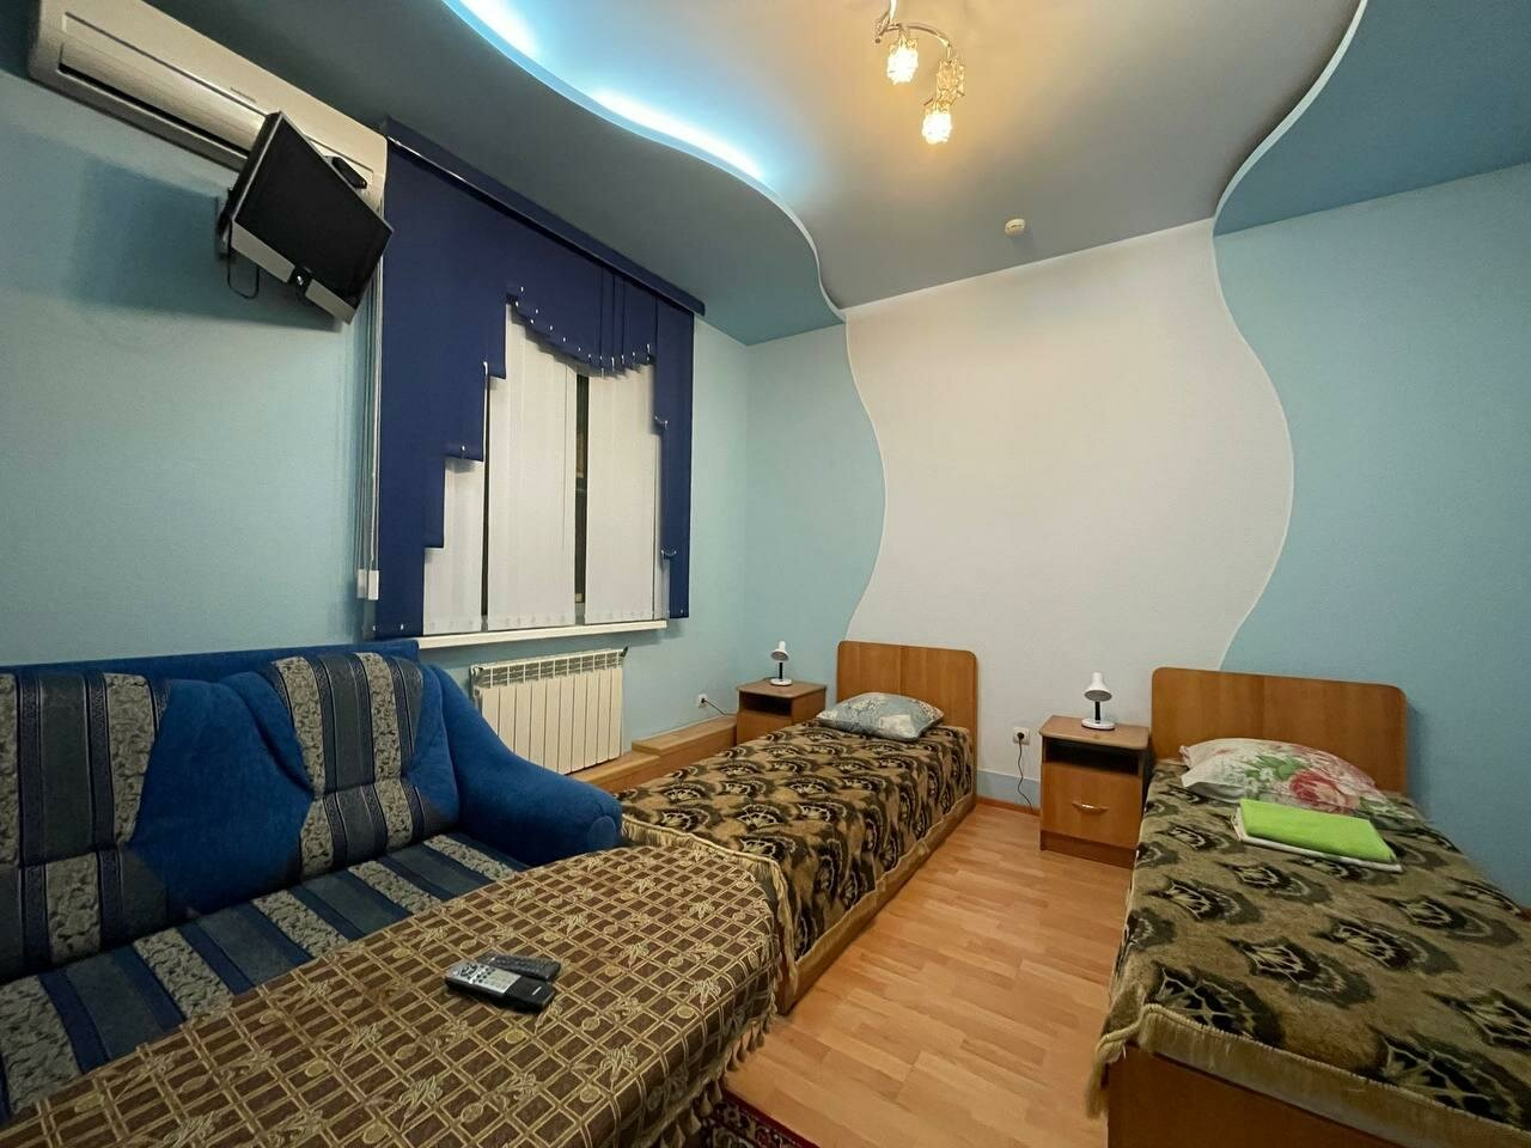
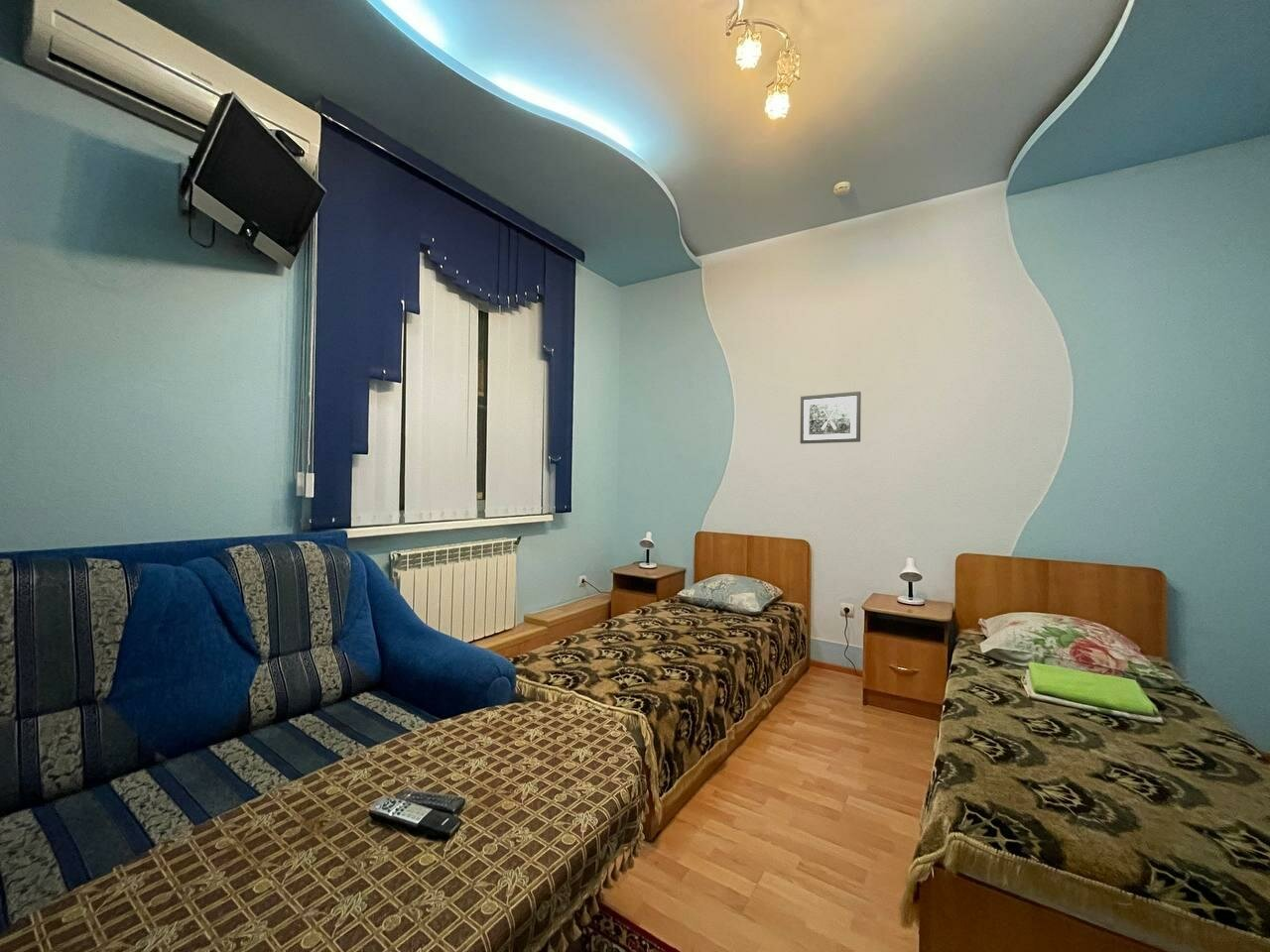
+ wall art [800,391,862,444]
